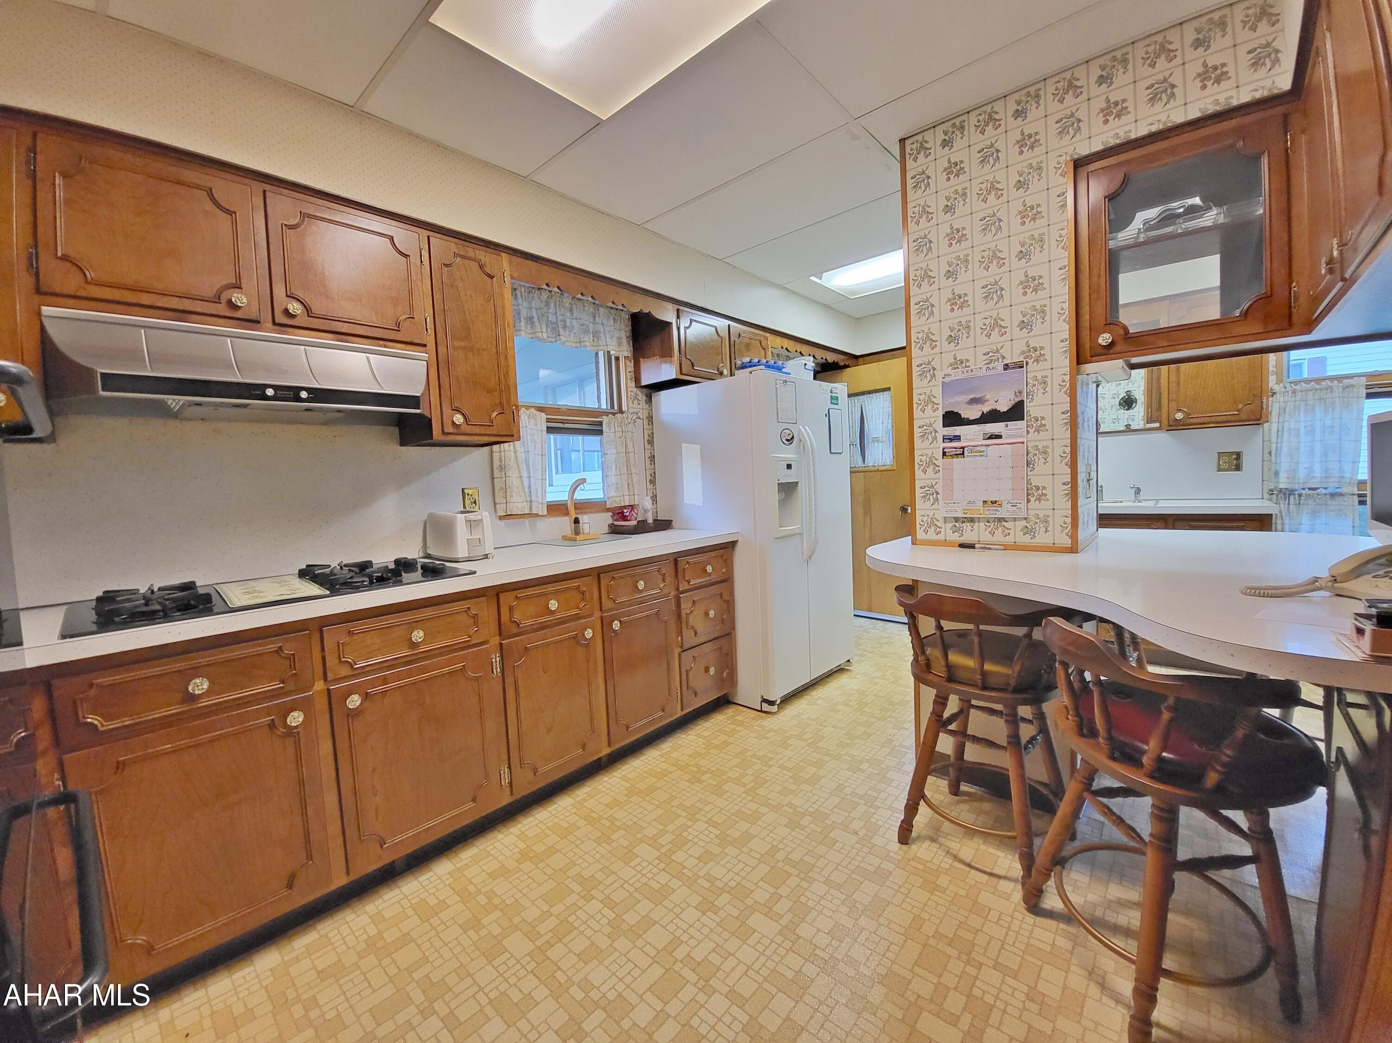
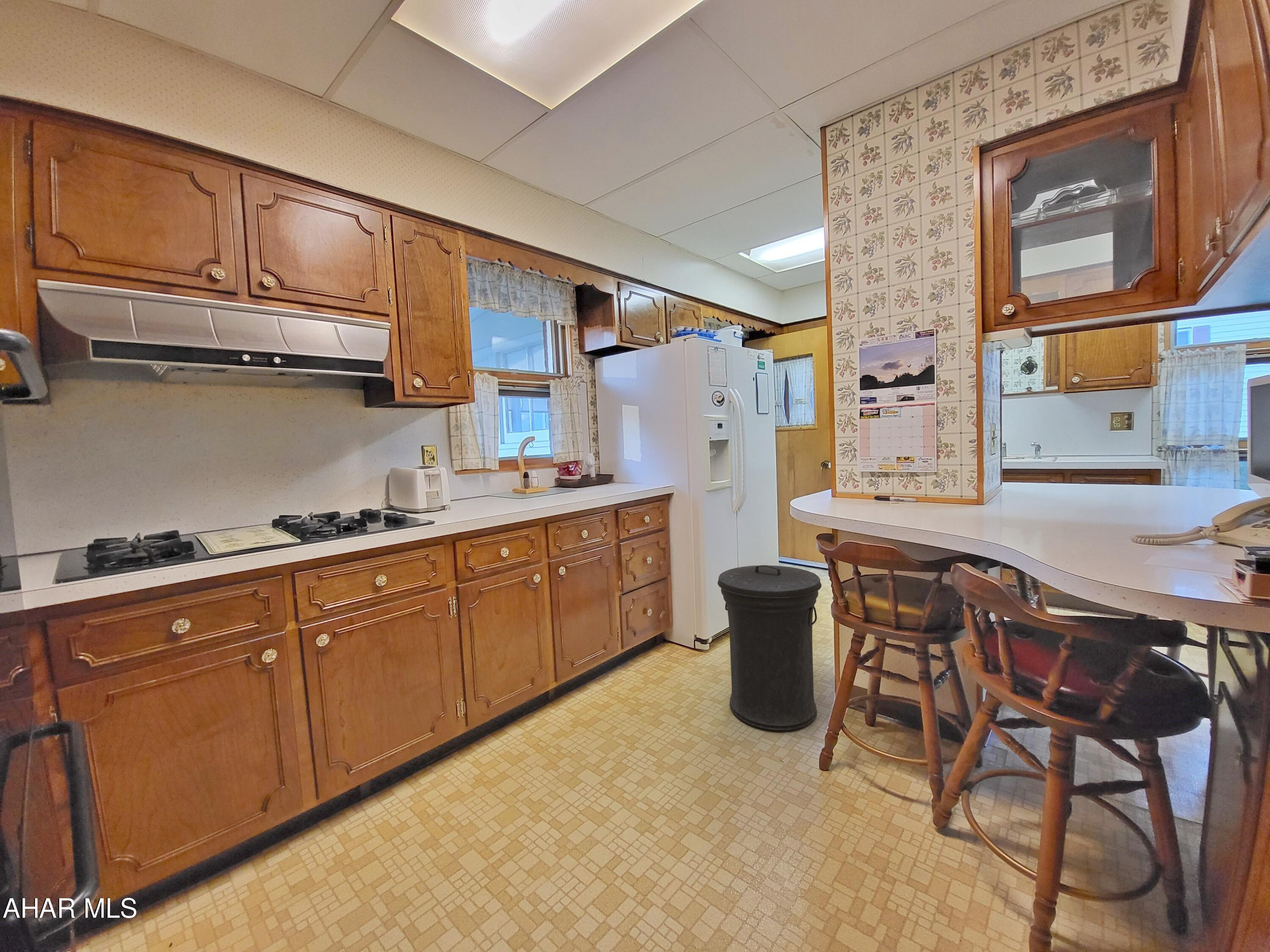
+ trash can [717,565,822,731]
